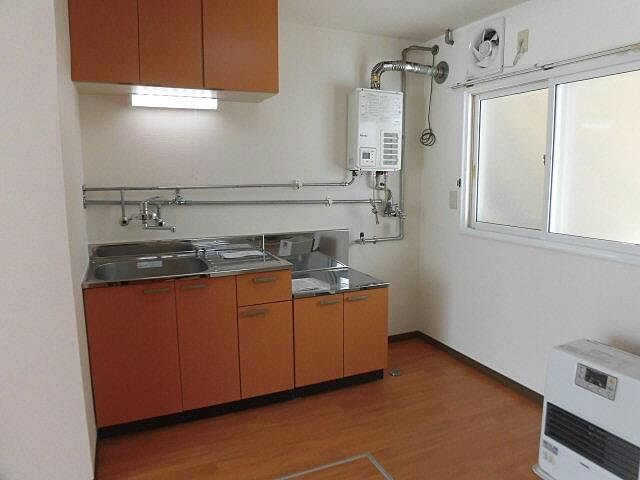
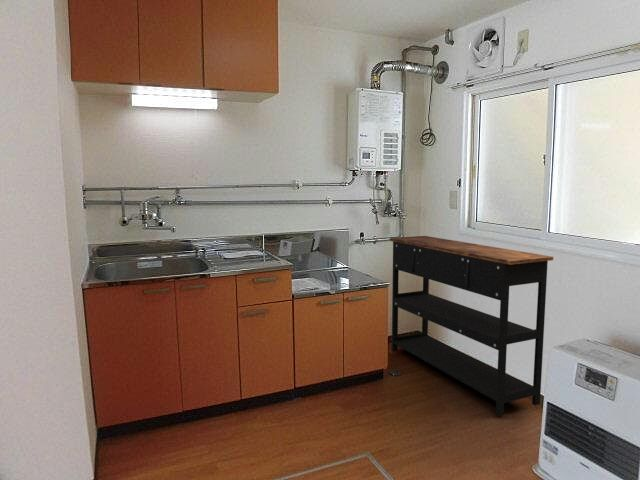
+ console table [389,235,555,417]
